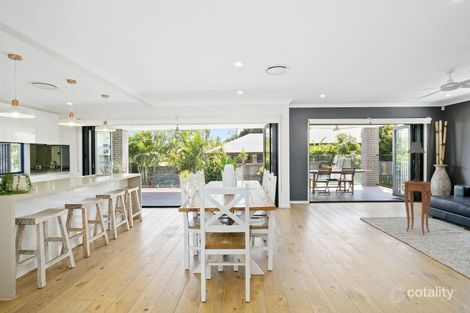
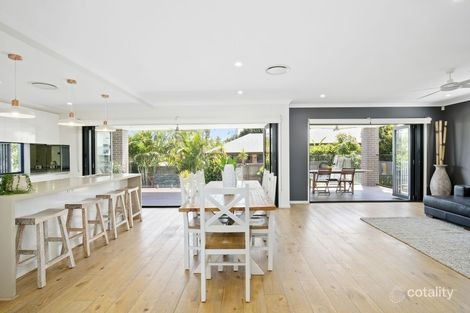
- side table [402,180,433,235]
- table lamp [406,141,427,182]
